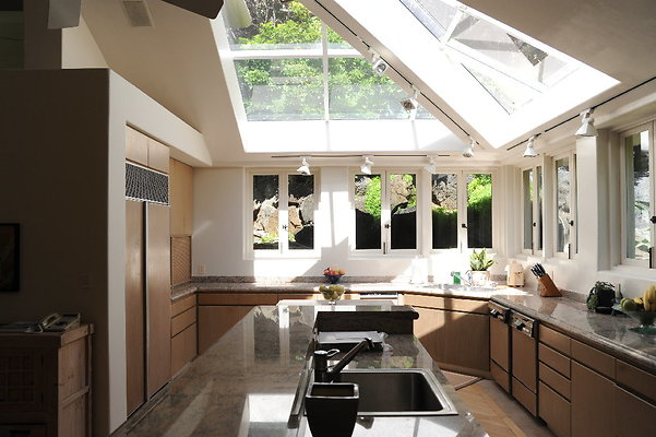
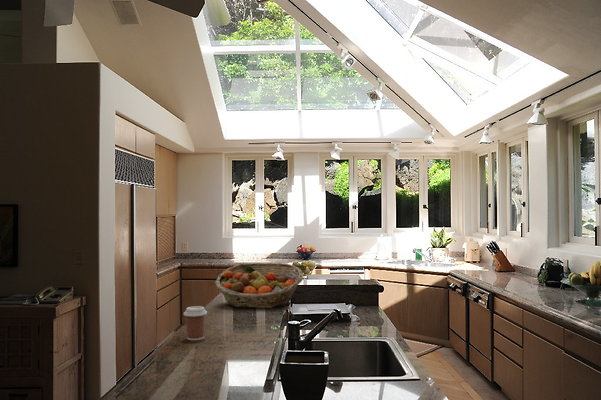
+ fruit basket [214,262,304,309]
+ coffee cup [183,305,208,341]
